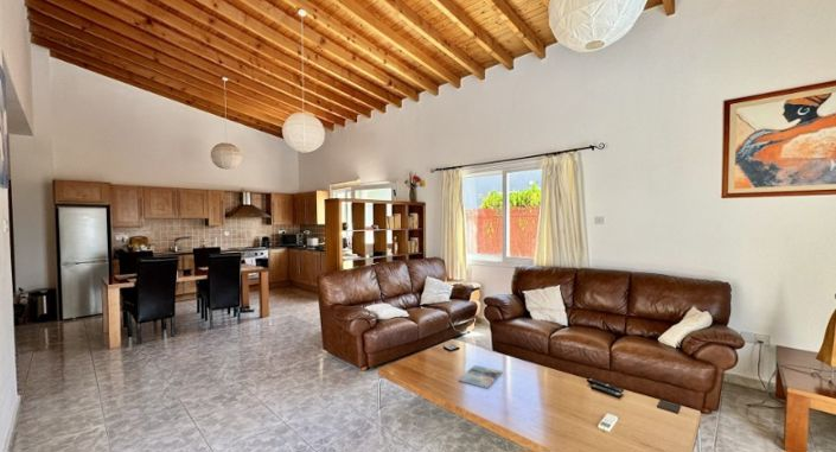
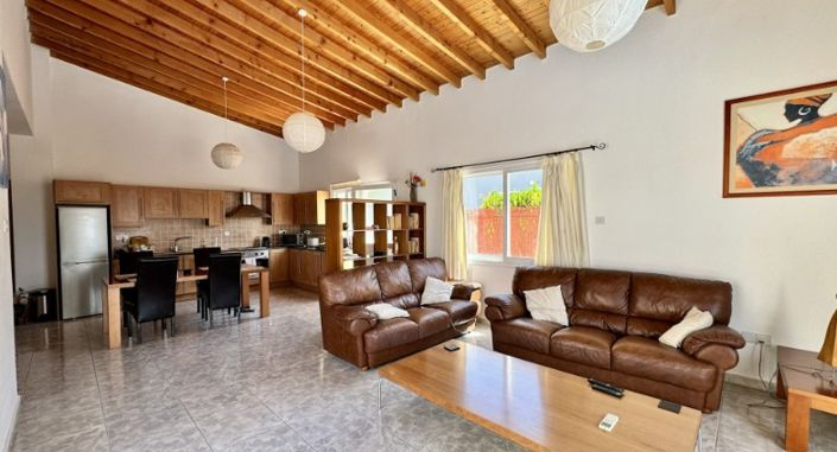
- magazine [457,364,504,389]
